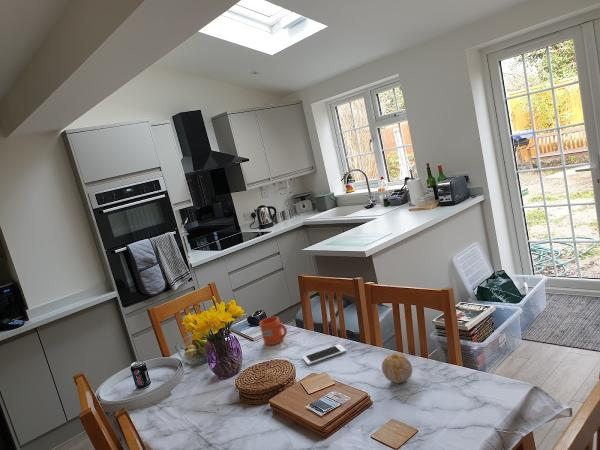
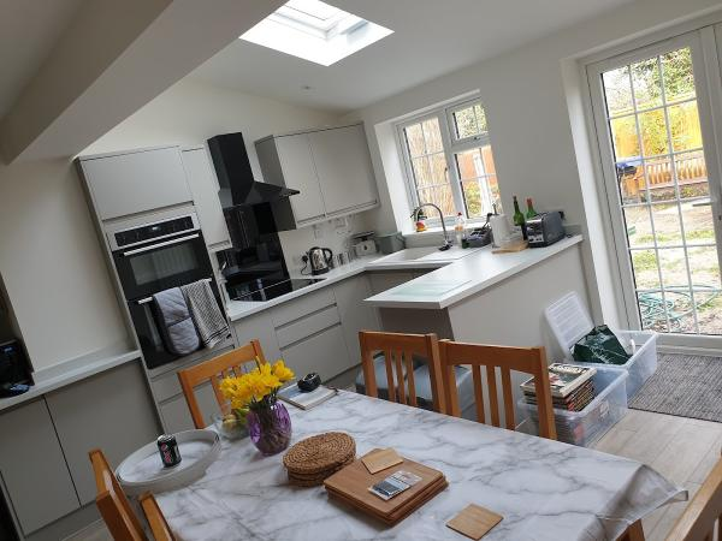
- cell phone [302,343,347,366]
- fruit [381,353,413,384]
- mug [258,316,288,346]
